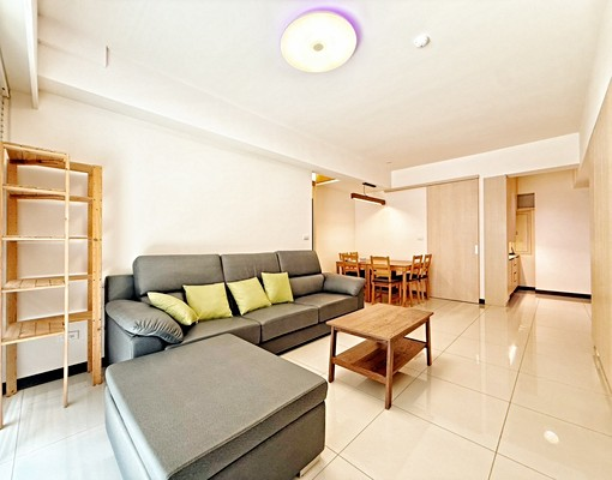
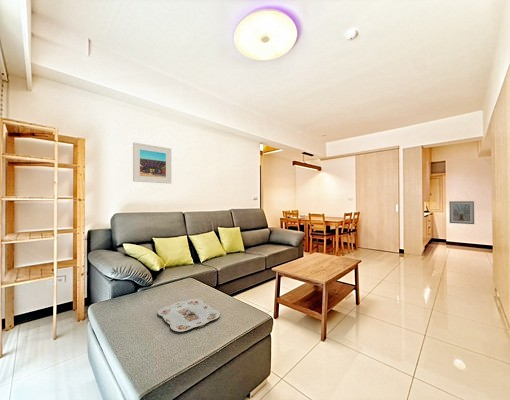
+ serving tray [157,298,221,333]
+ picture frame [448,200,475,225]
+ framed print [132,141,172,184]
